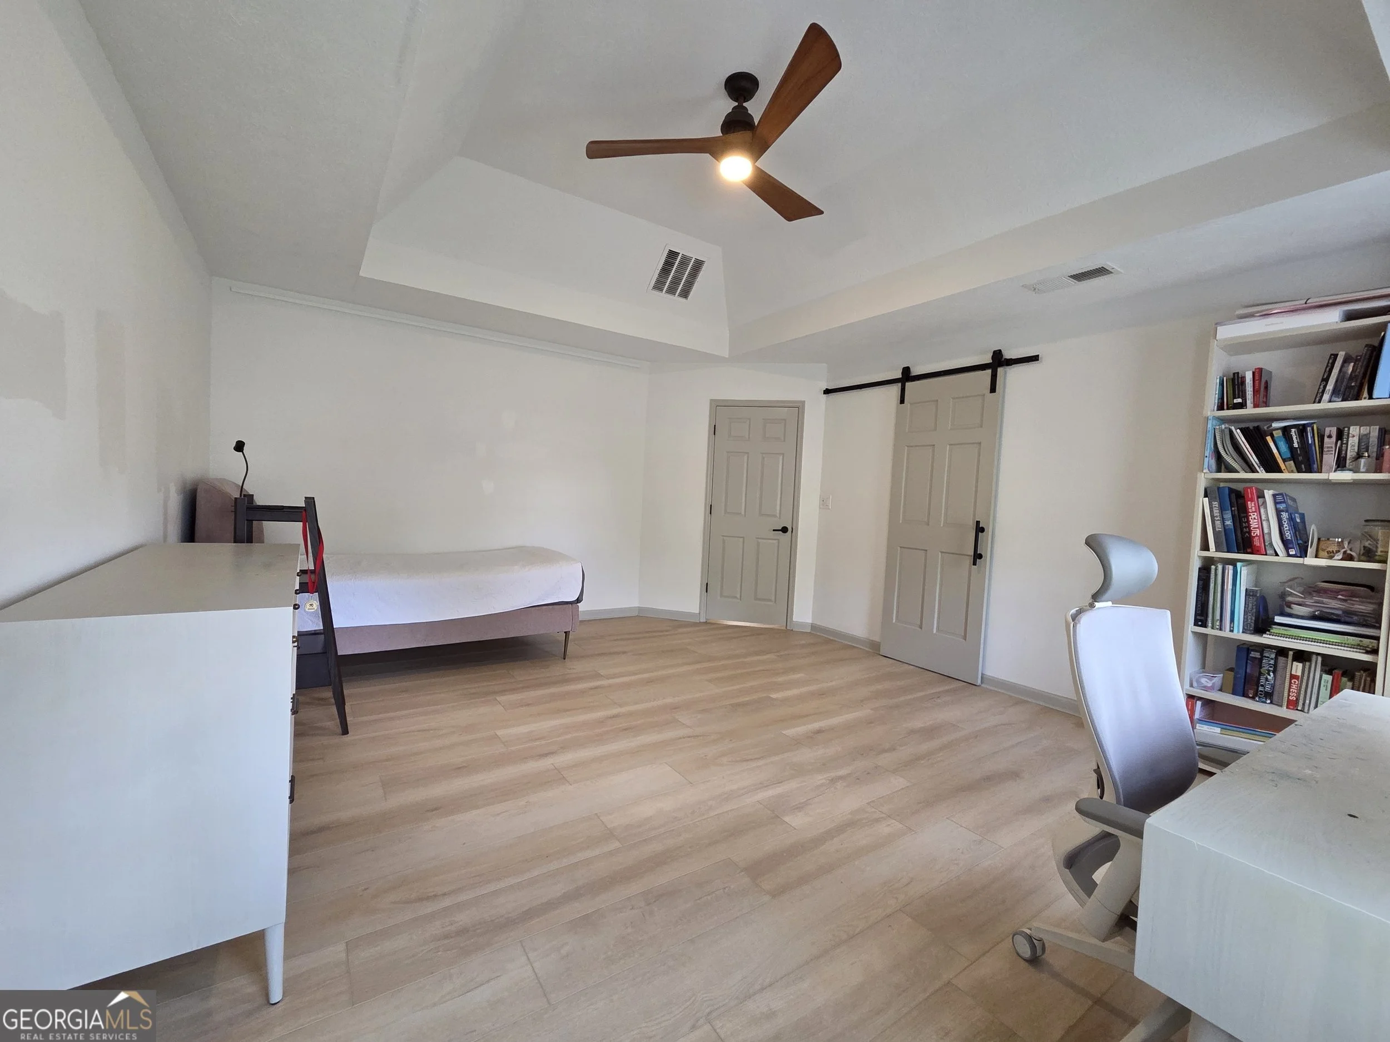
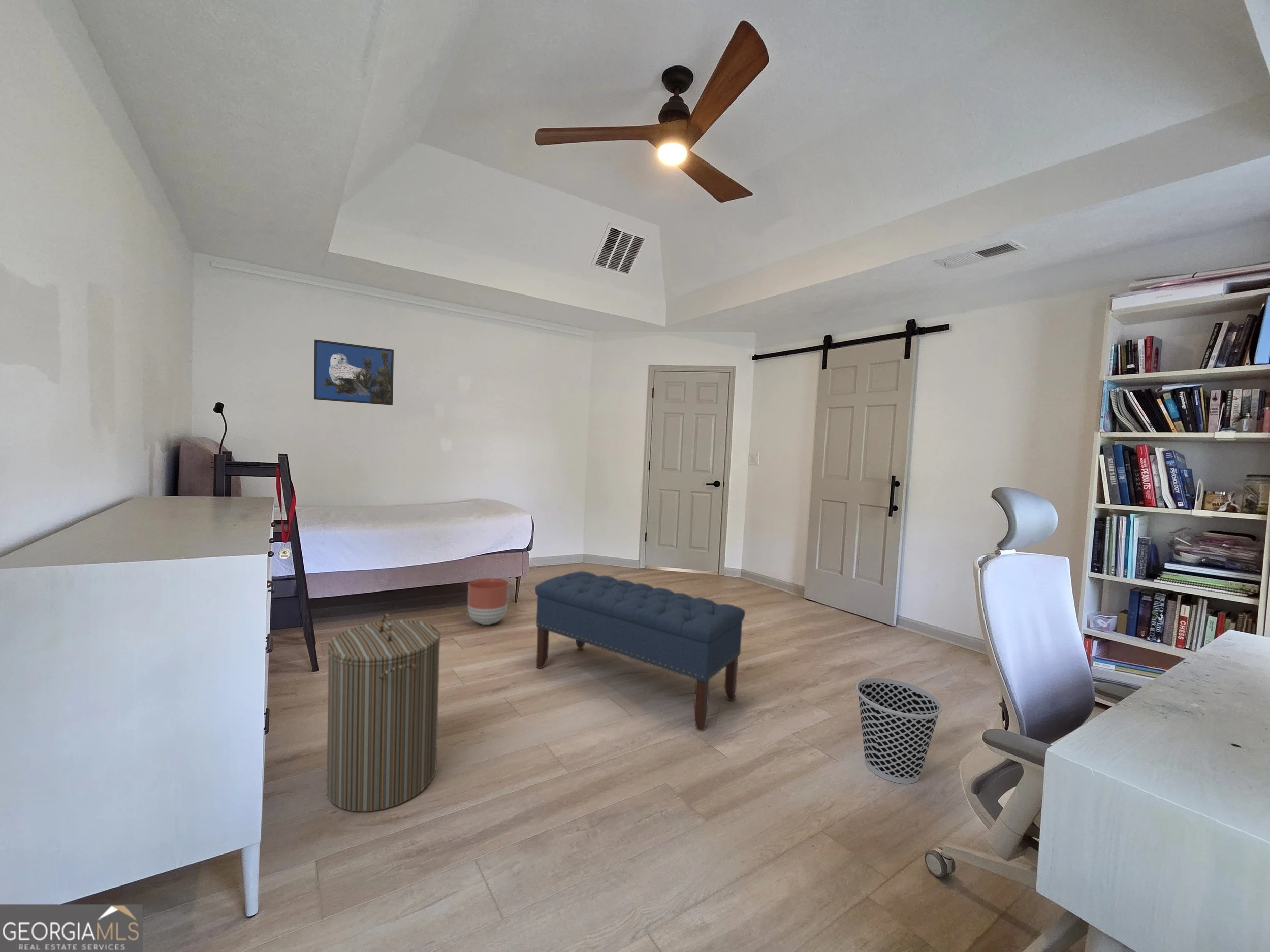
+ laundry hamper [326,613,441,812]
+ planter [467,578,510,625]
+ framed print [313,339,394,406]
+ bench [534,571,746,732]
+ wastebasket [855,677,943,784]
